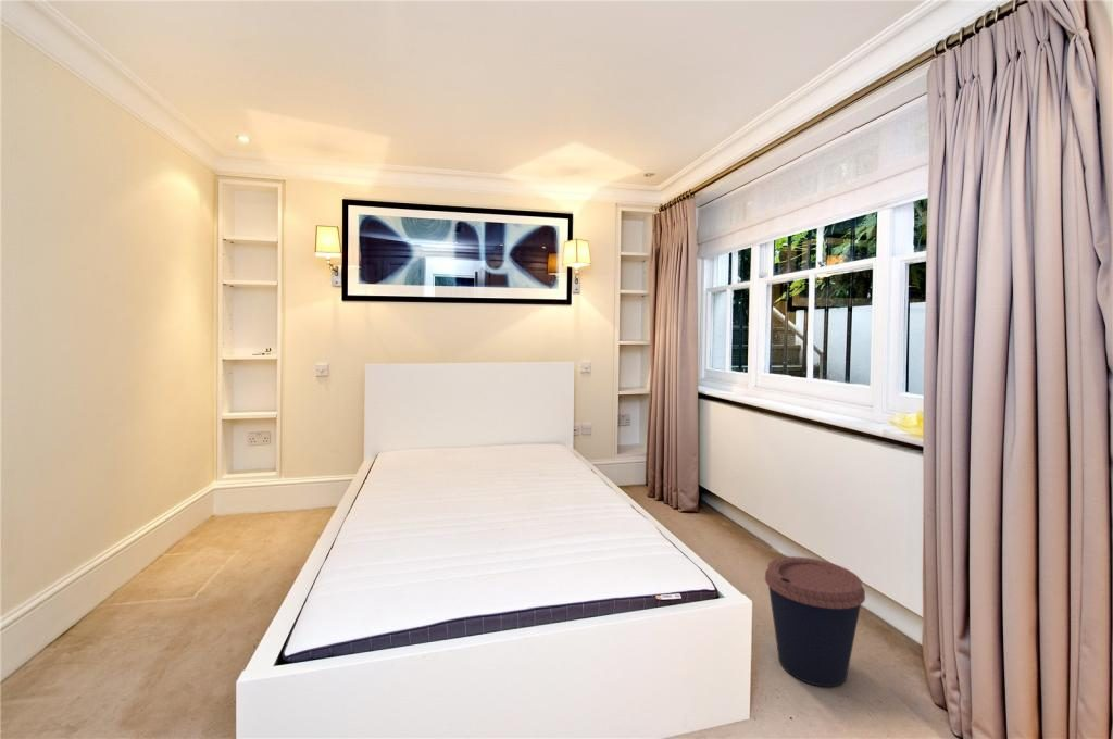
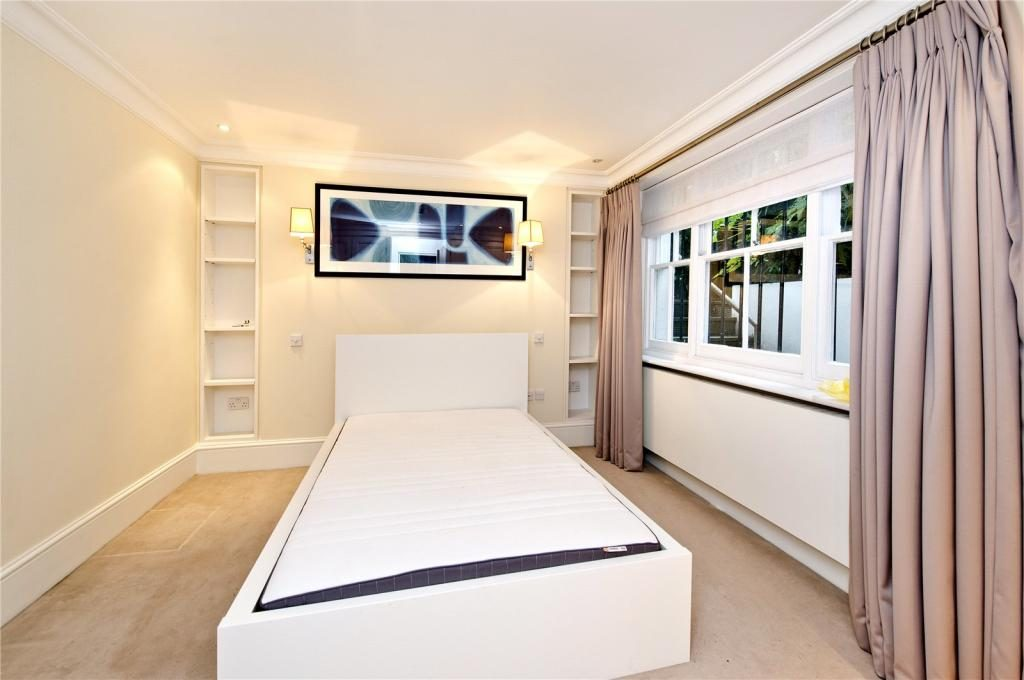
- coffee cup [764,555,866,688]
